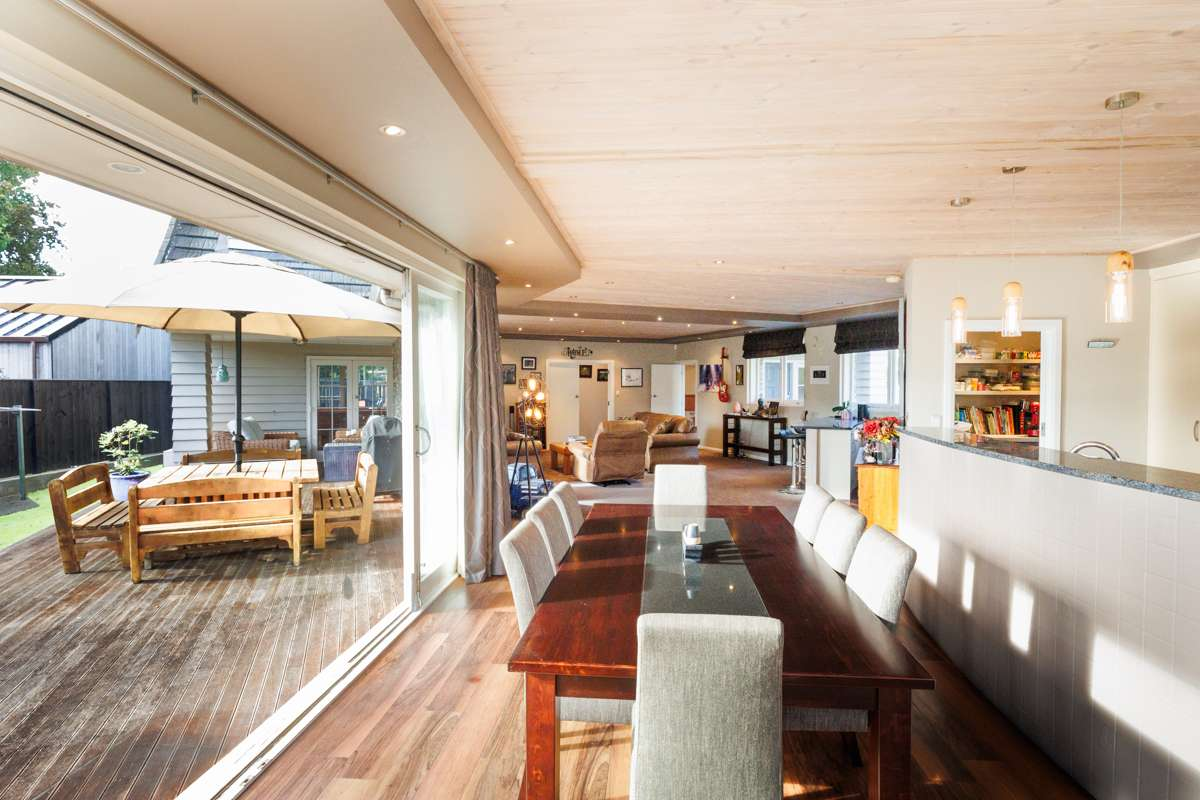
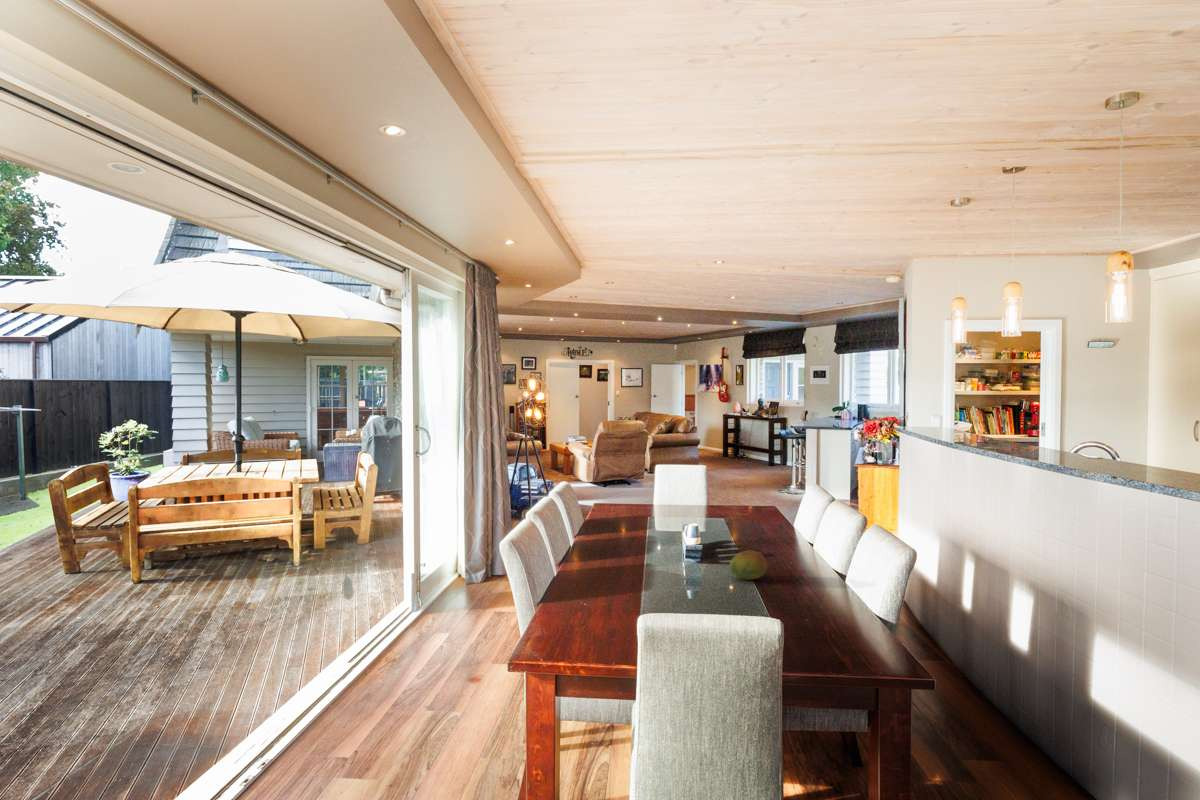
+ fruit [728,549,768,580]
